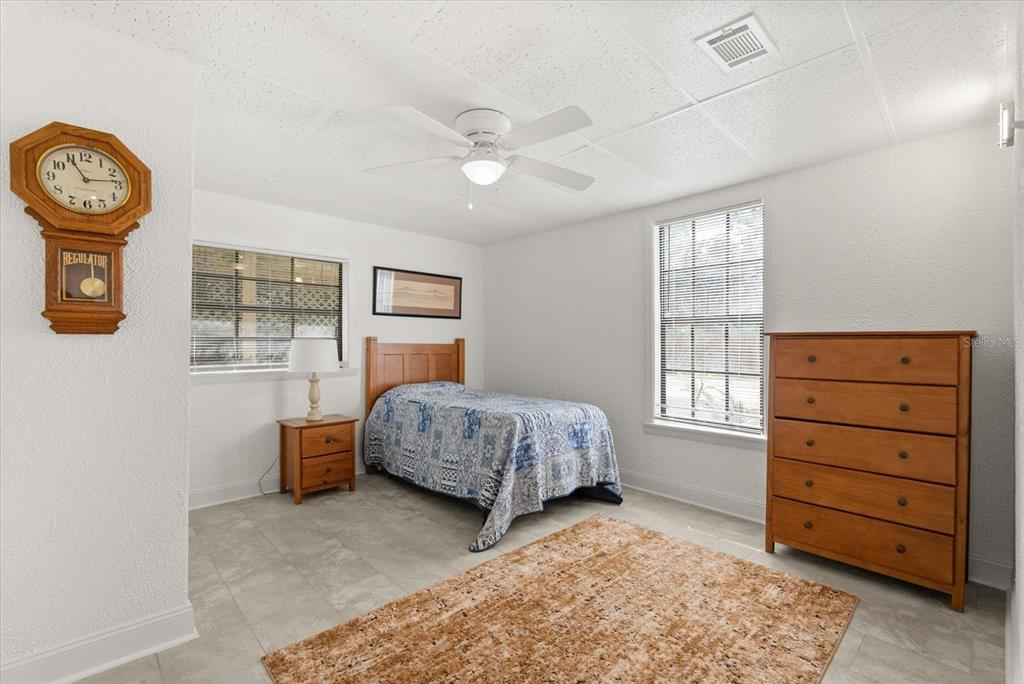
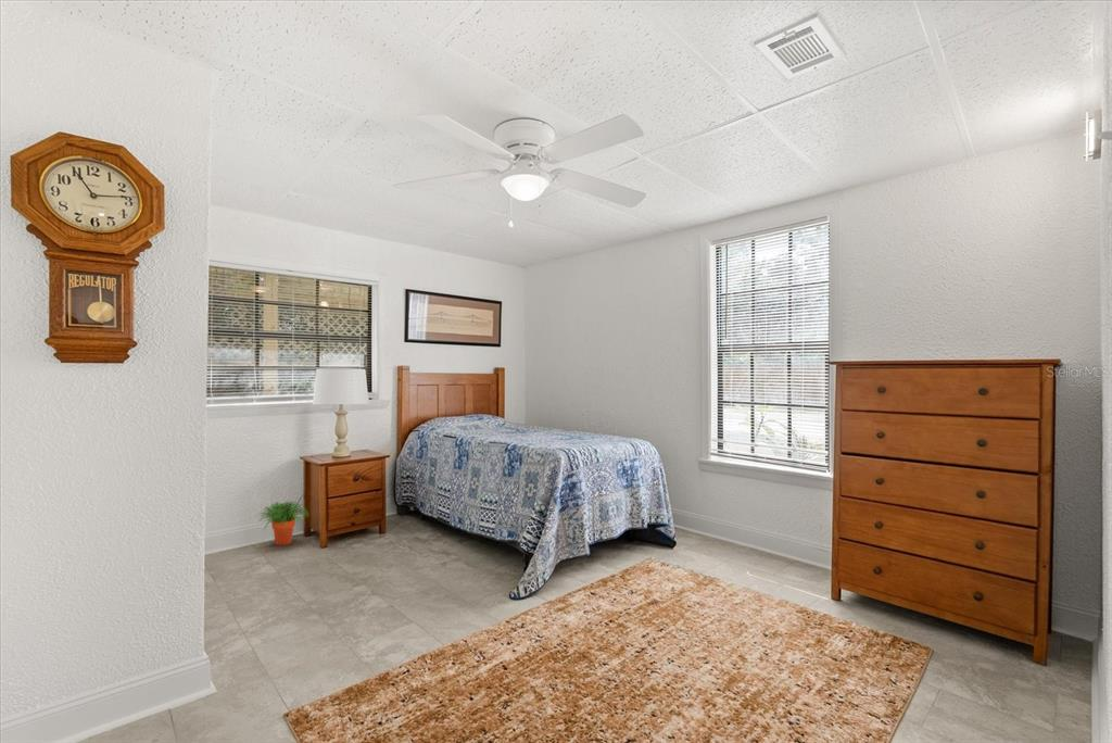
+ potted plant [255,500,309,546]
